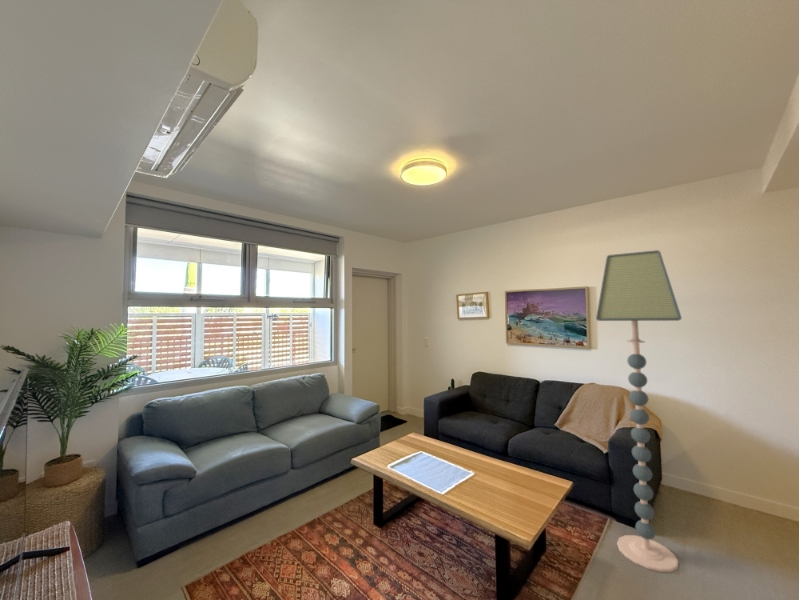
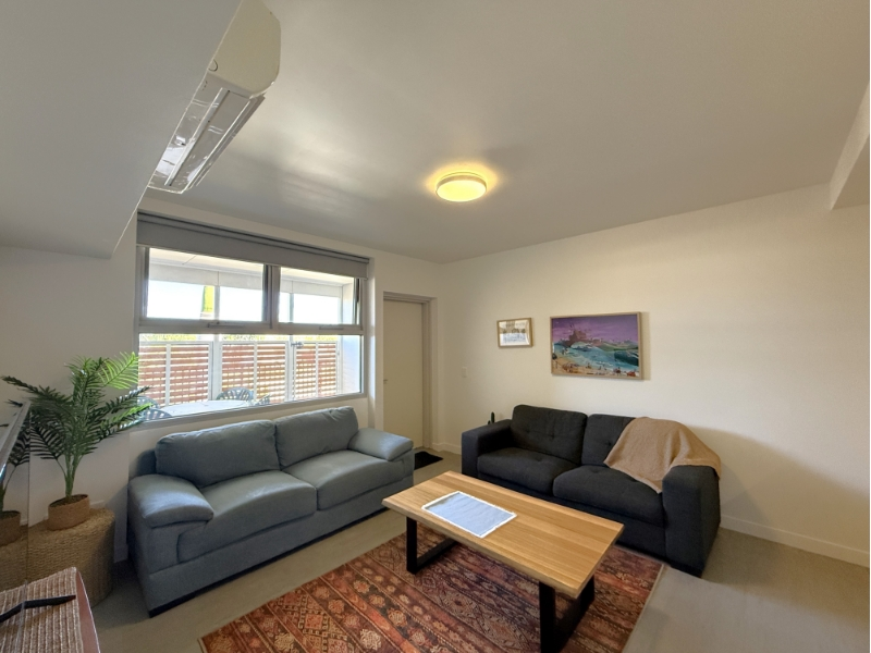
- floor lamp [595,249,683,573]
